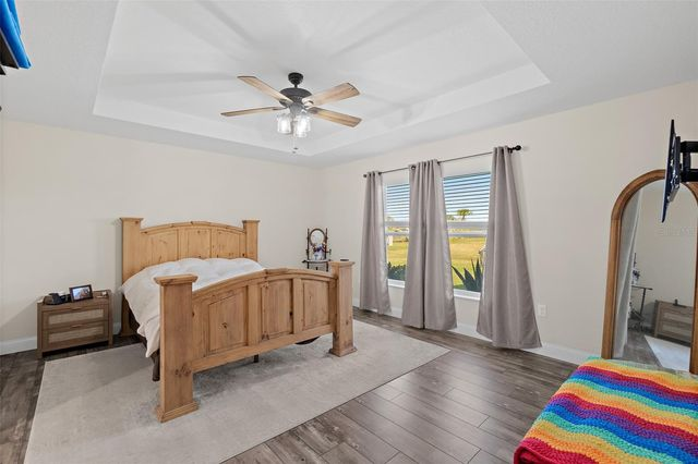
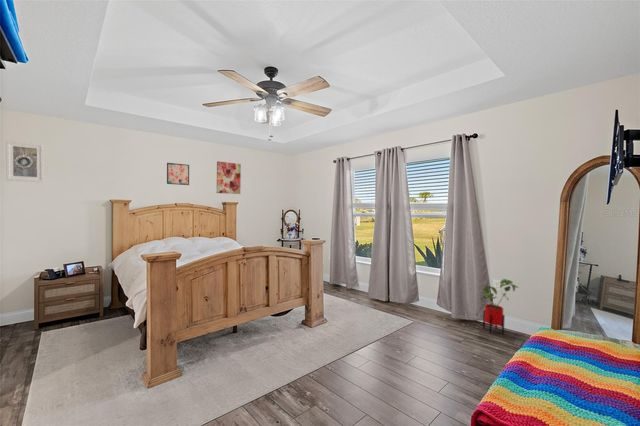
+ wall art [166,162,190,186]
+ wall art [216,160,242,195]
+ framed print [5,139,45,183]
+ house plant [479,278,520,335]
